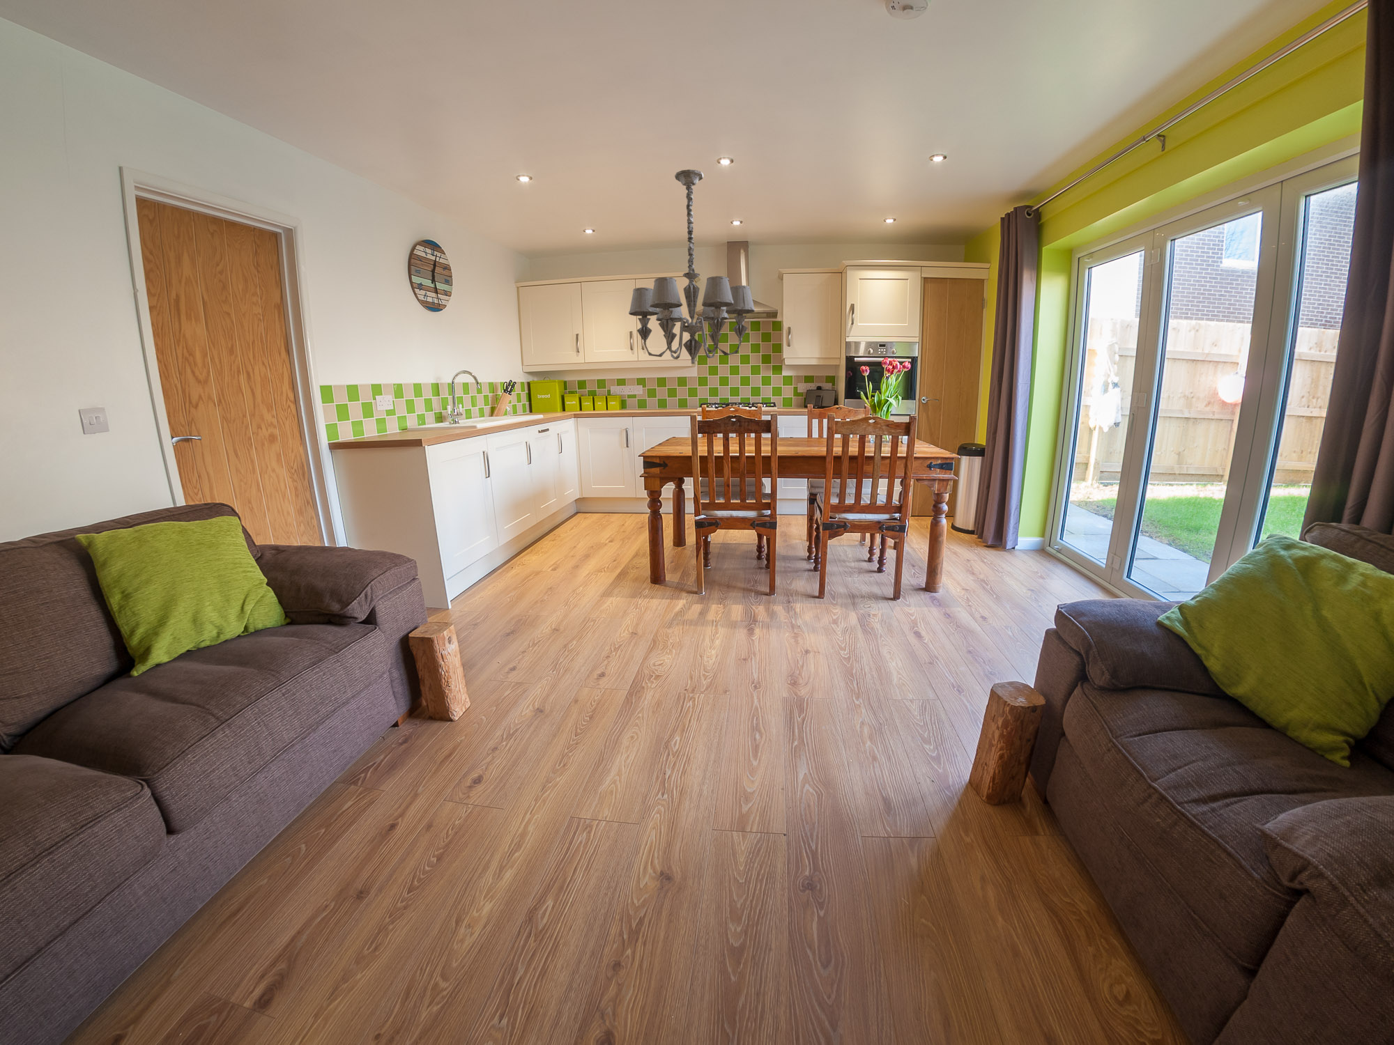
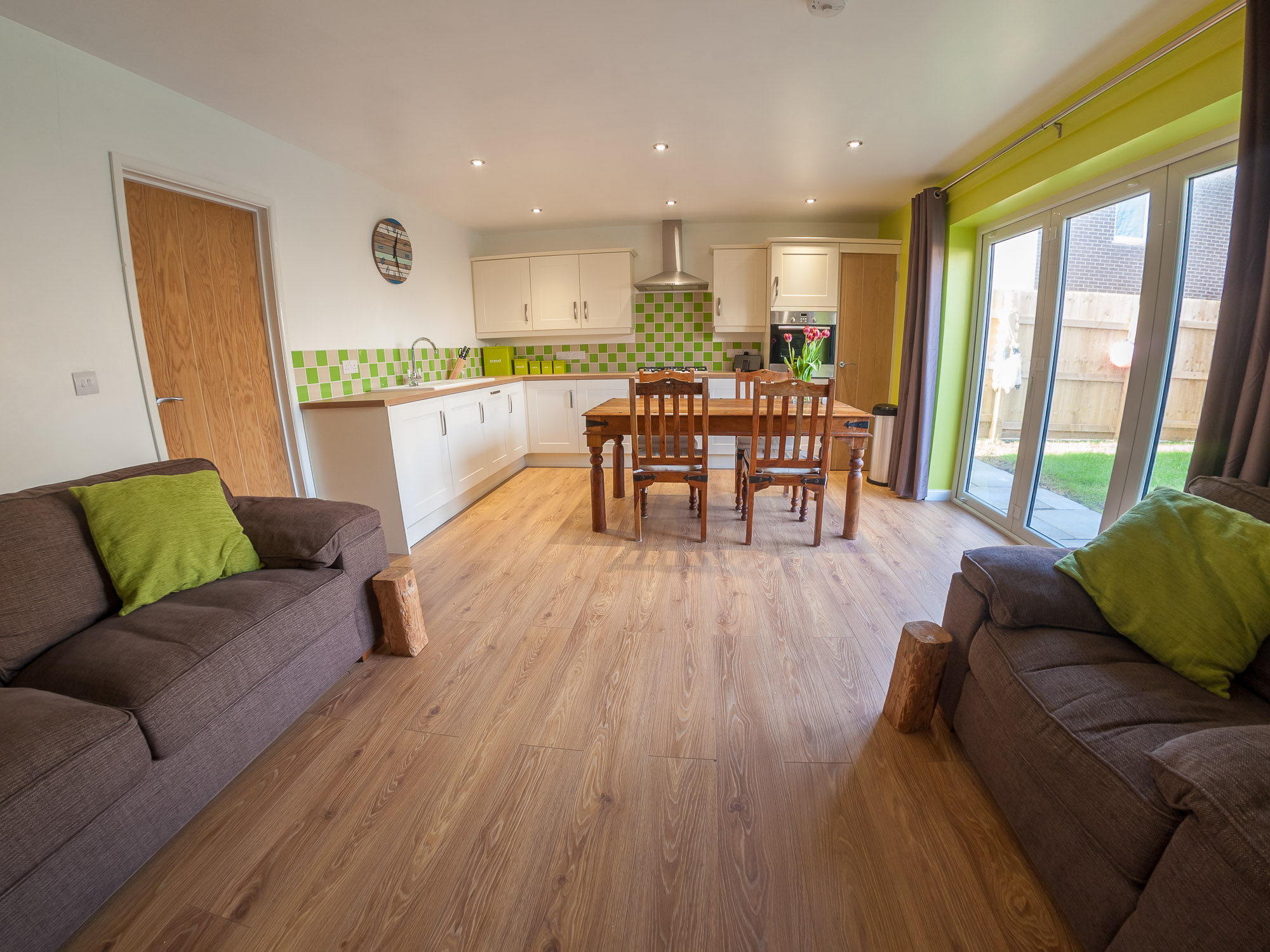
- chandelier [628,169,756,364]
